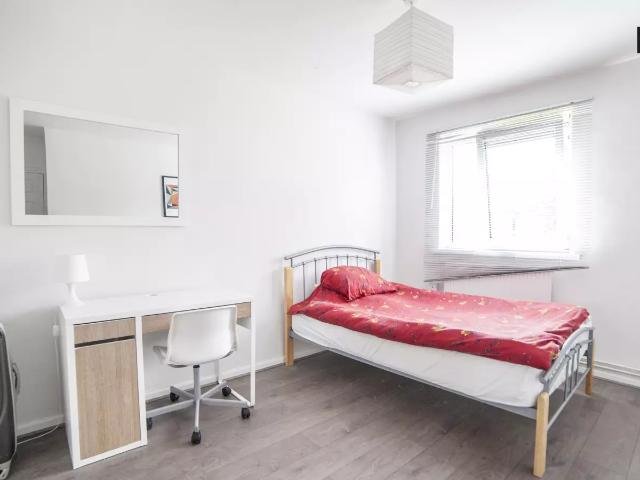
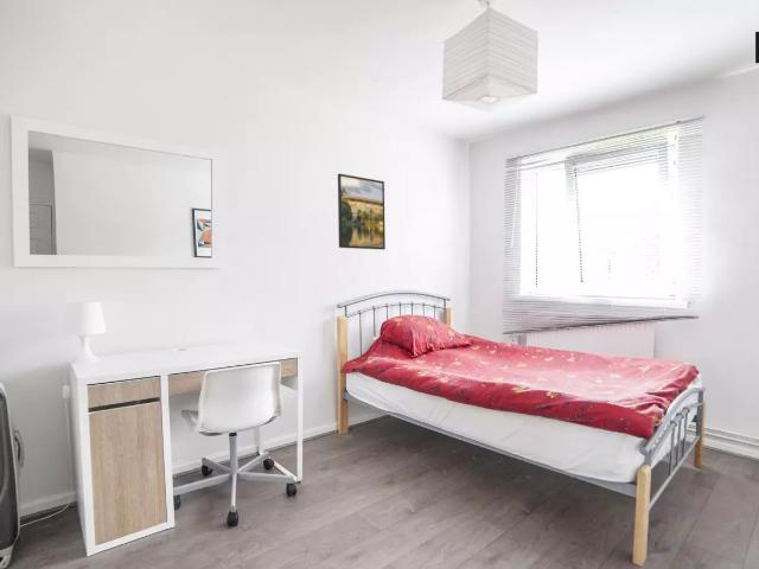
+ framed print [337,172,387,250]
